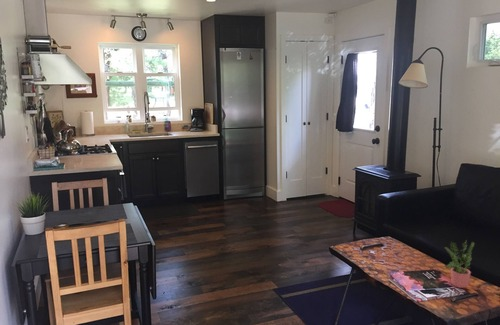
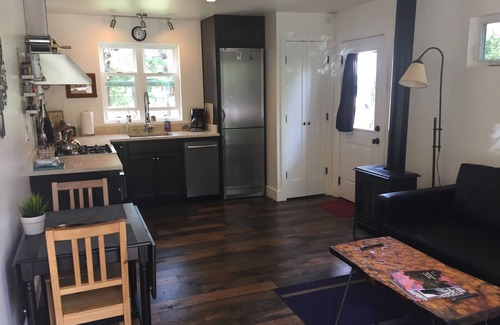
- potted plant [444,239,476,289]
